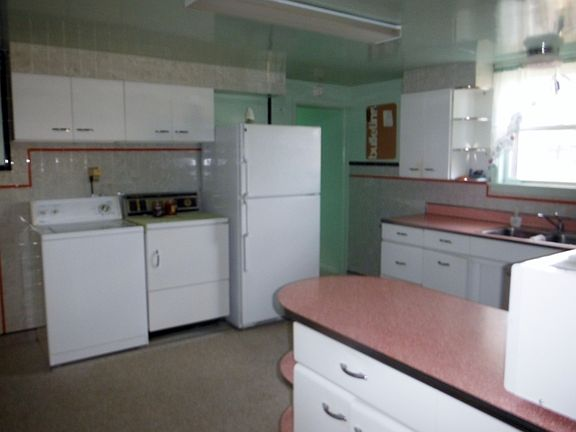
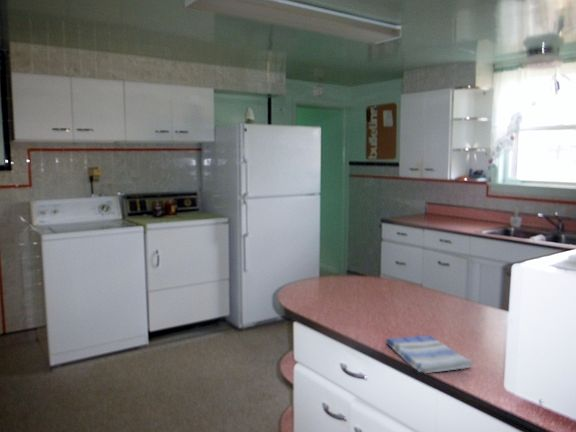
+ dish towel [385,335,474,374]
